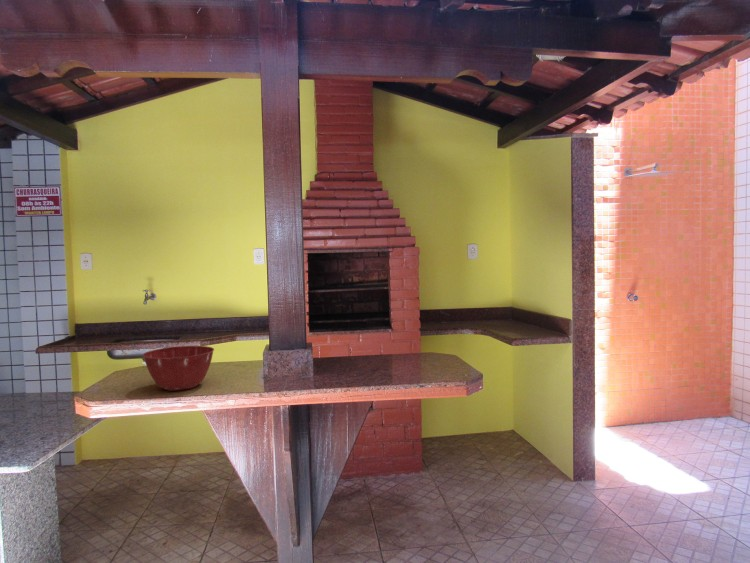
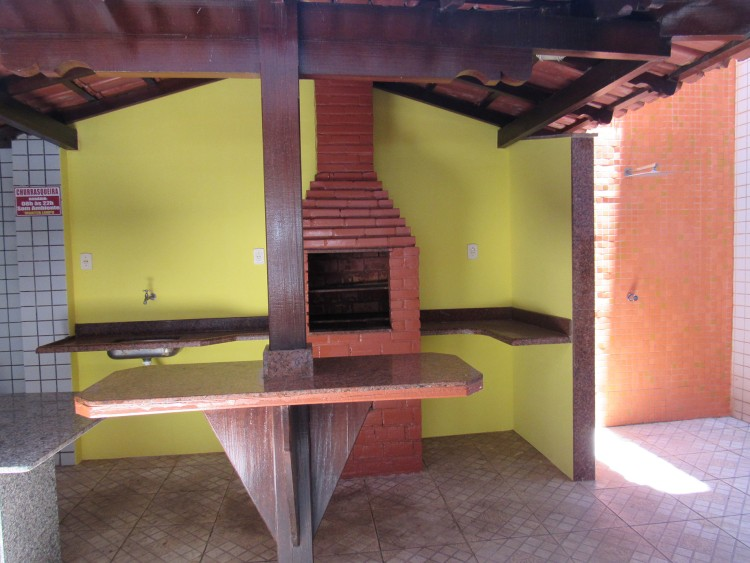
- mixing bowl [141,345,215,392]
